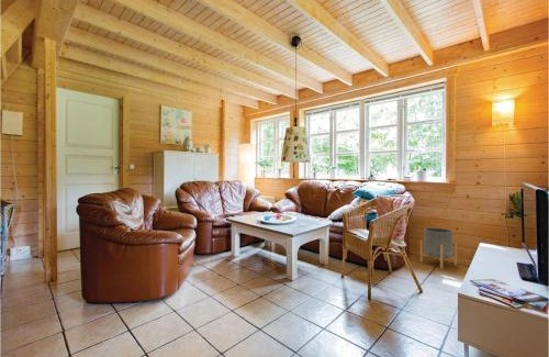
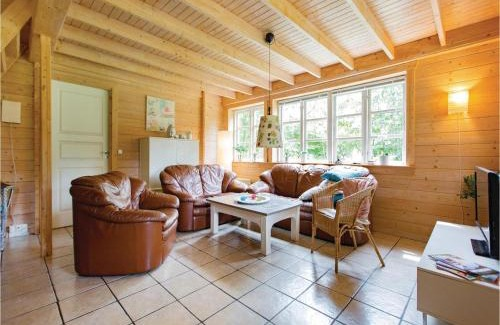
- planter [419,226,458,270]
